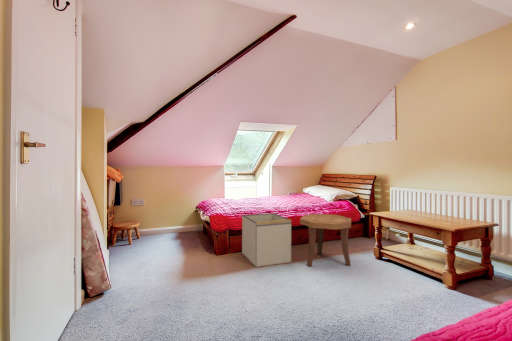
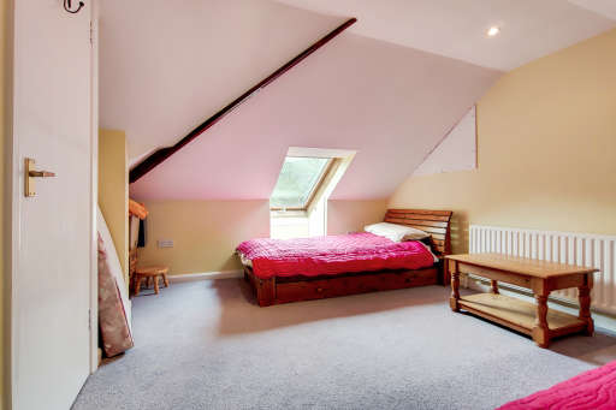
- side table [299,213,352,267]
- storage bin [241,212,292,268]
